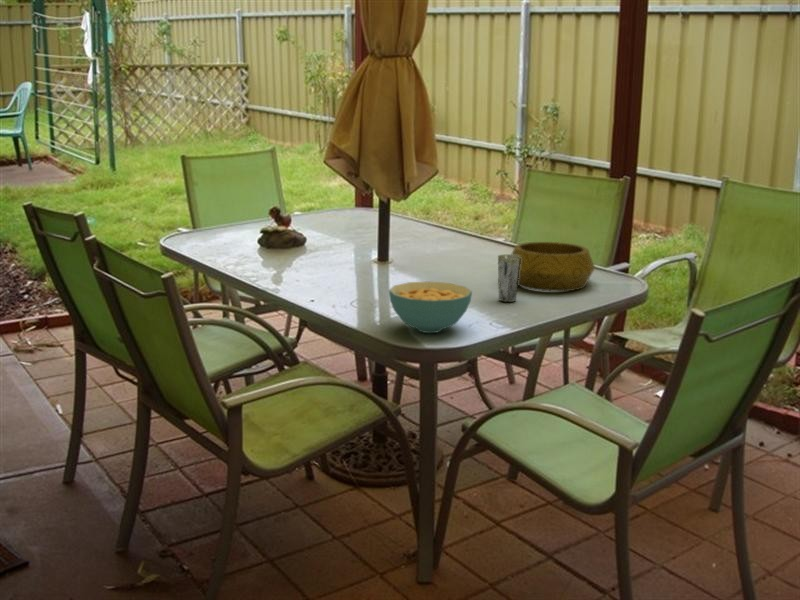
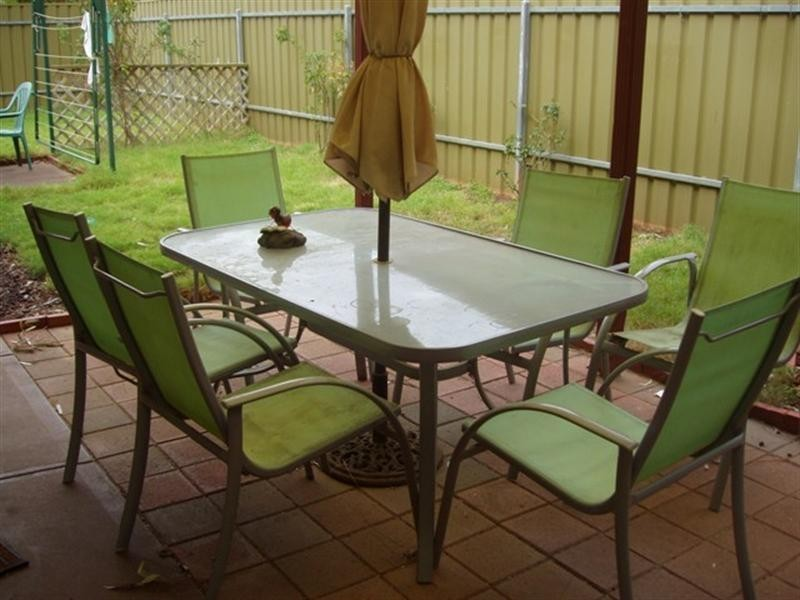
- decorative bowl [511,241,596,292]
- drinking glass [497,253,521,303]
- cereal bowl [388,280,473,334]
